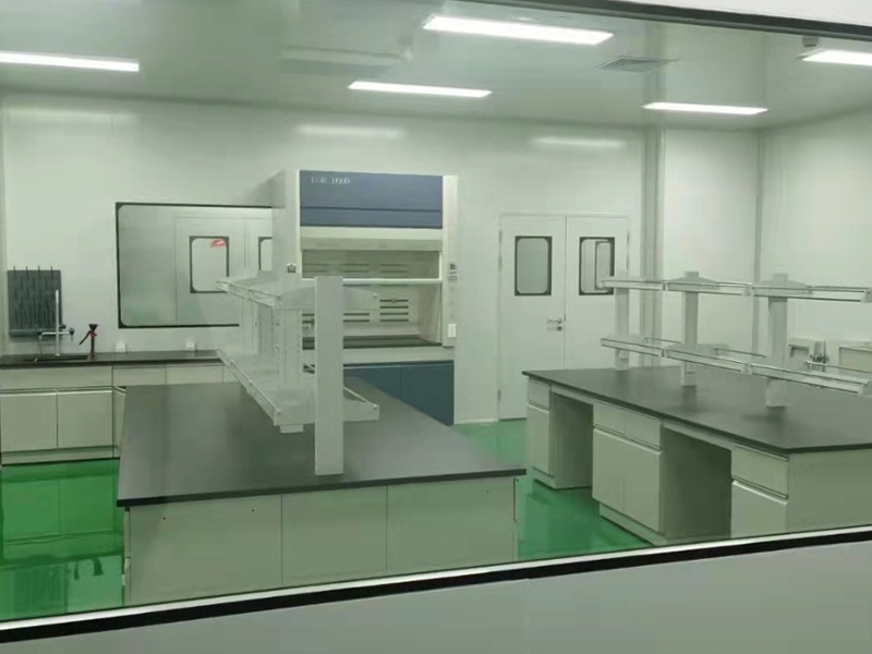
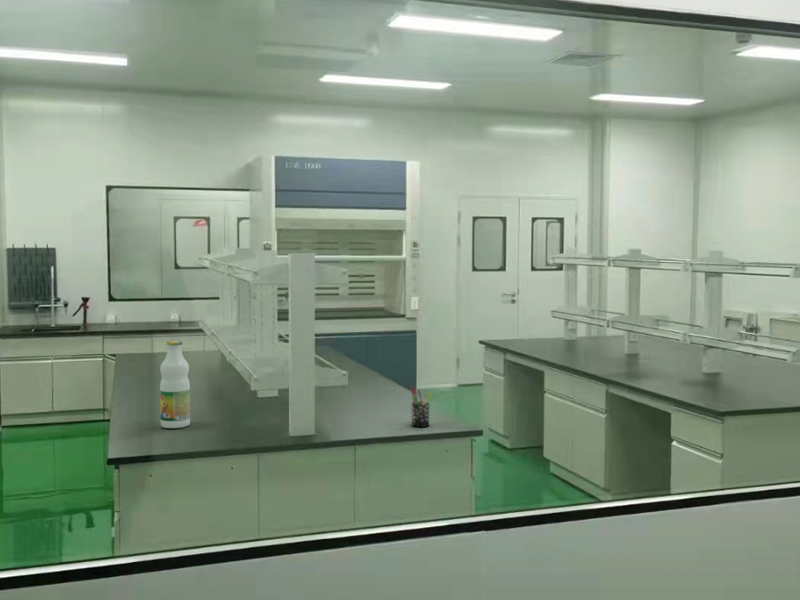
+ bottle [159,340,191,429]
+ pen holder [410,386,433,428]
